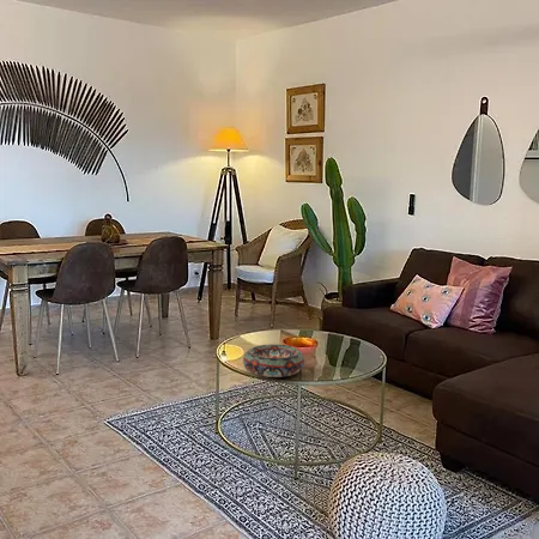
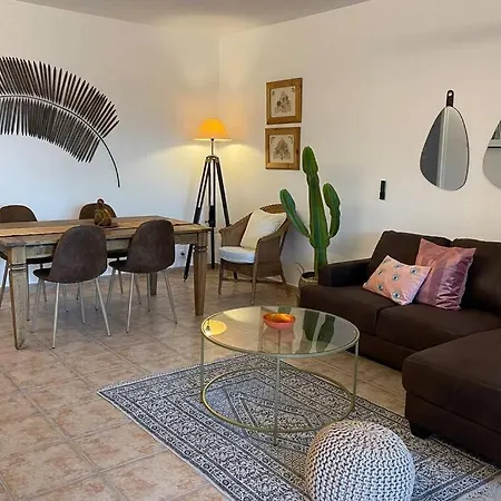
- decorative bowl [242,344,305,378]
